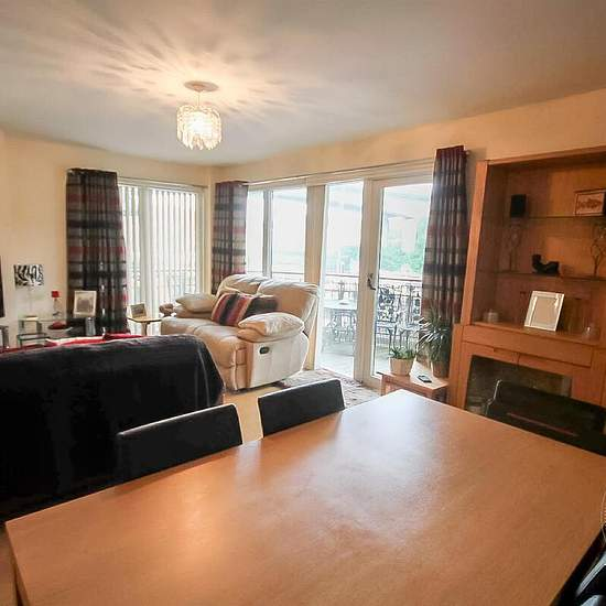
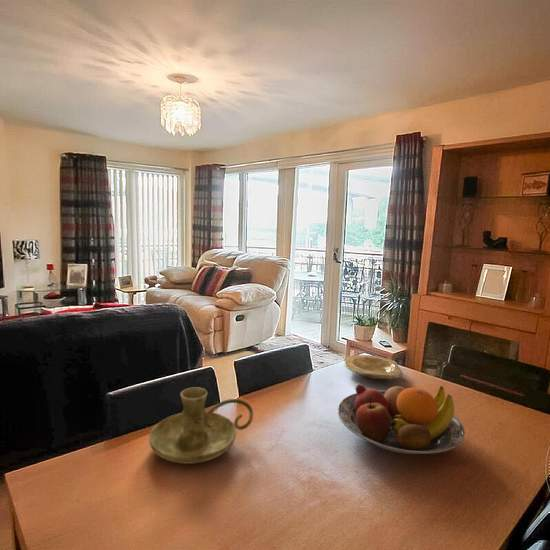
+ candle holder [148,387,254,465]
+ plate [342,354,403,380]
+ fruit bowl [337,383,466,455]
